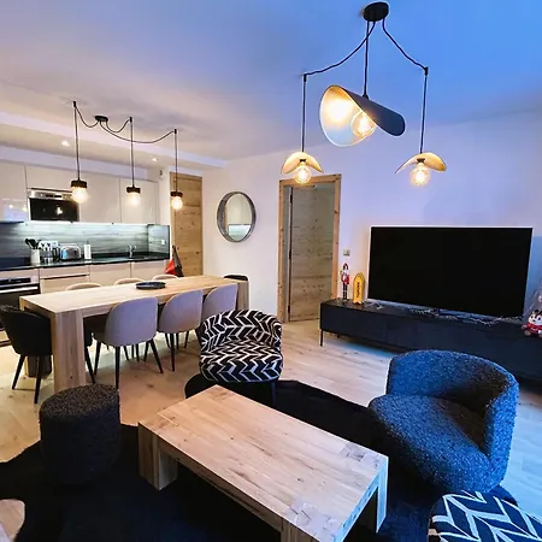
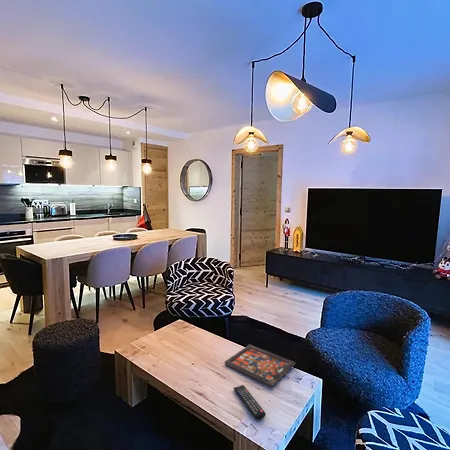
+ remote control [233,384,267,421]
+ board game [224,344,296,387]
